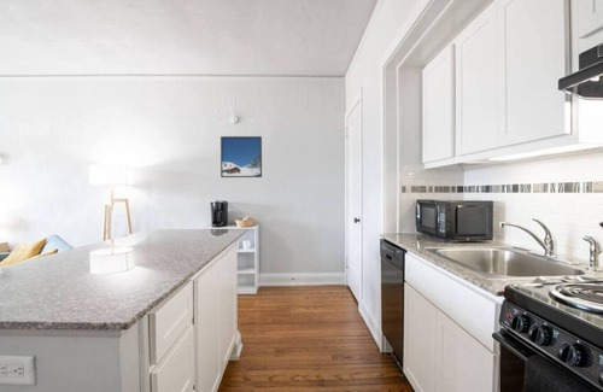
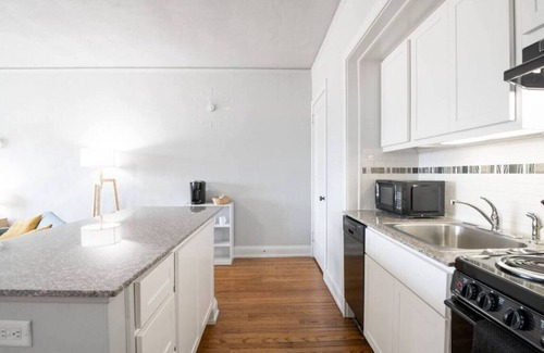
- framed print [219,135,263,179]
